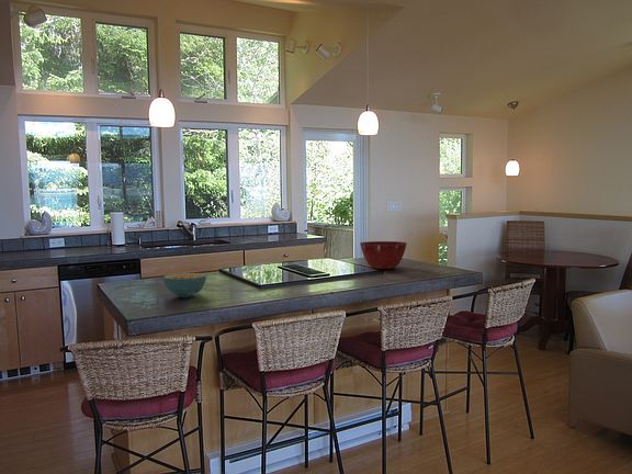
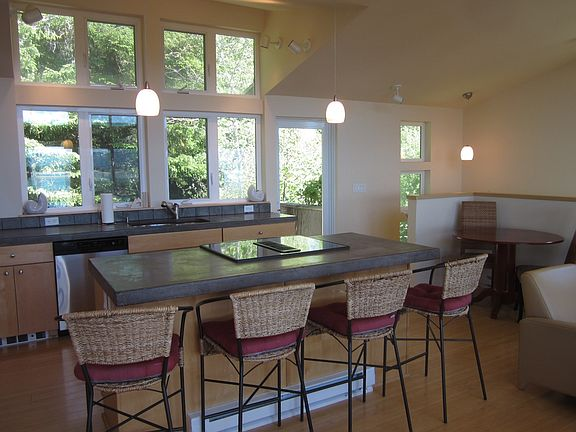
- cereal bowl [162,272,207,298]
- mixing bowl [359,240,408,270]
